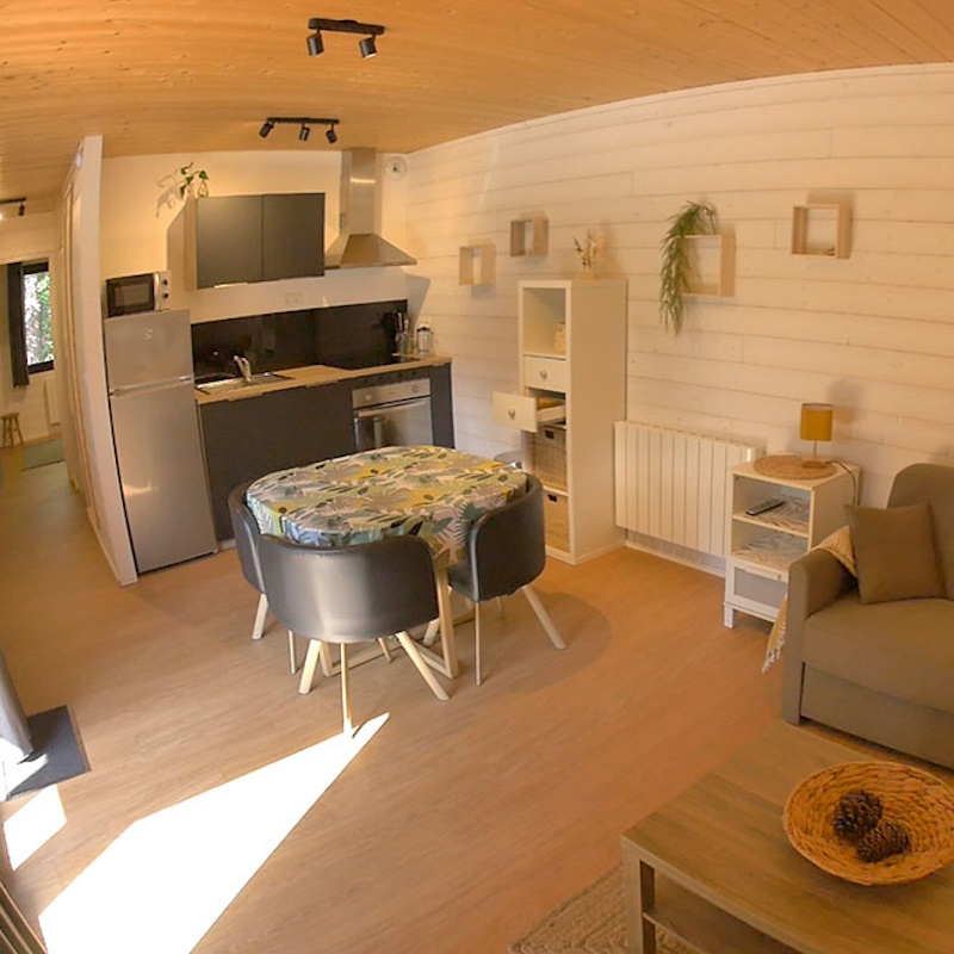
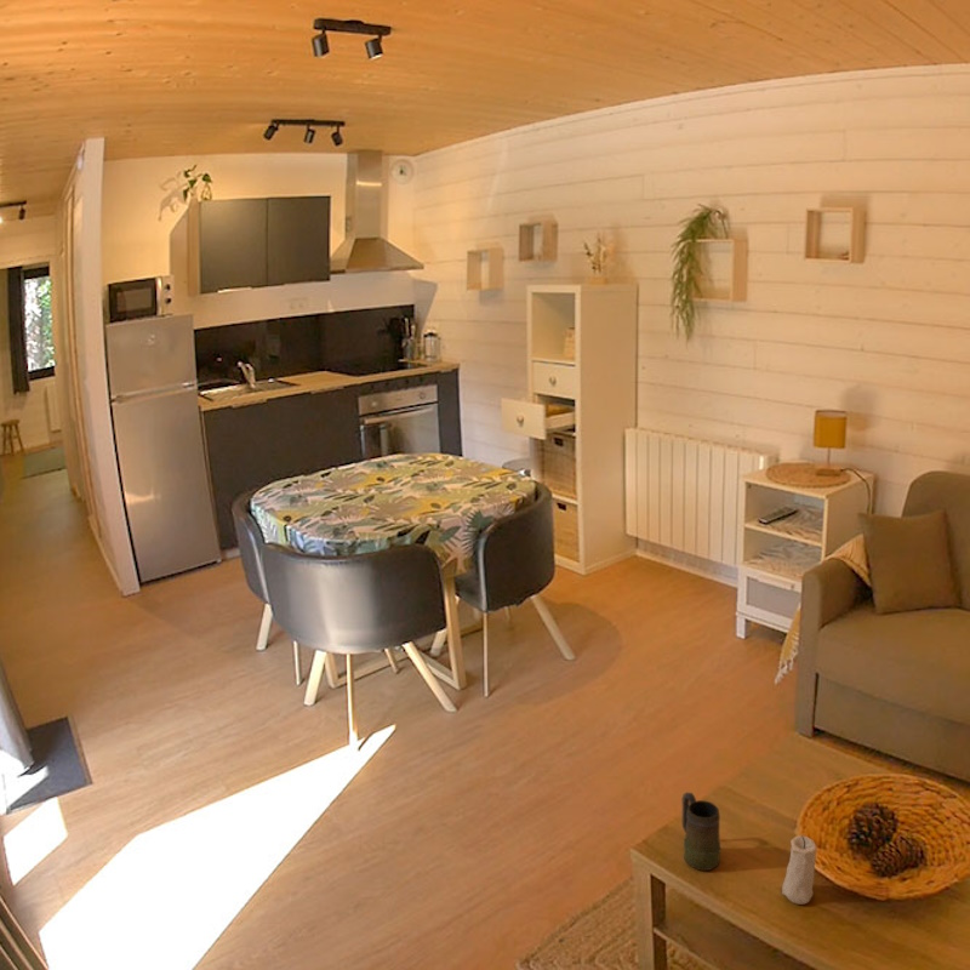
+ candle [781,834,818,906]
+ mug [681,791,721,872]
